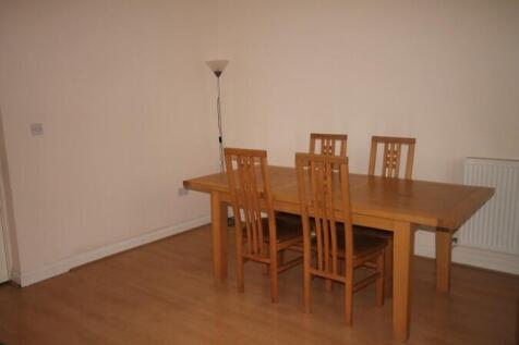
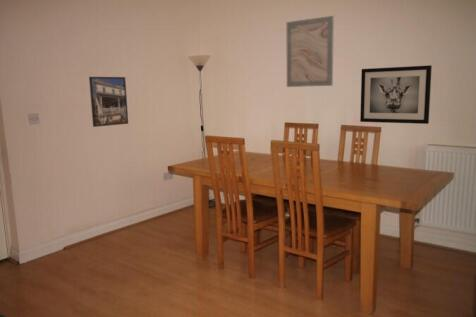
+ wall art [359,64,433,125]
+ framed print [88,76,129,128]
+ wall art [285,15,335,88]
